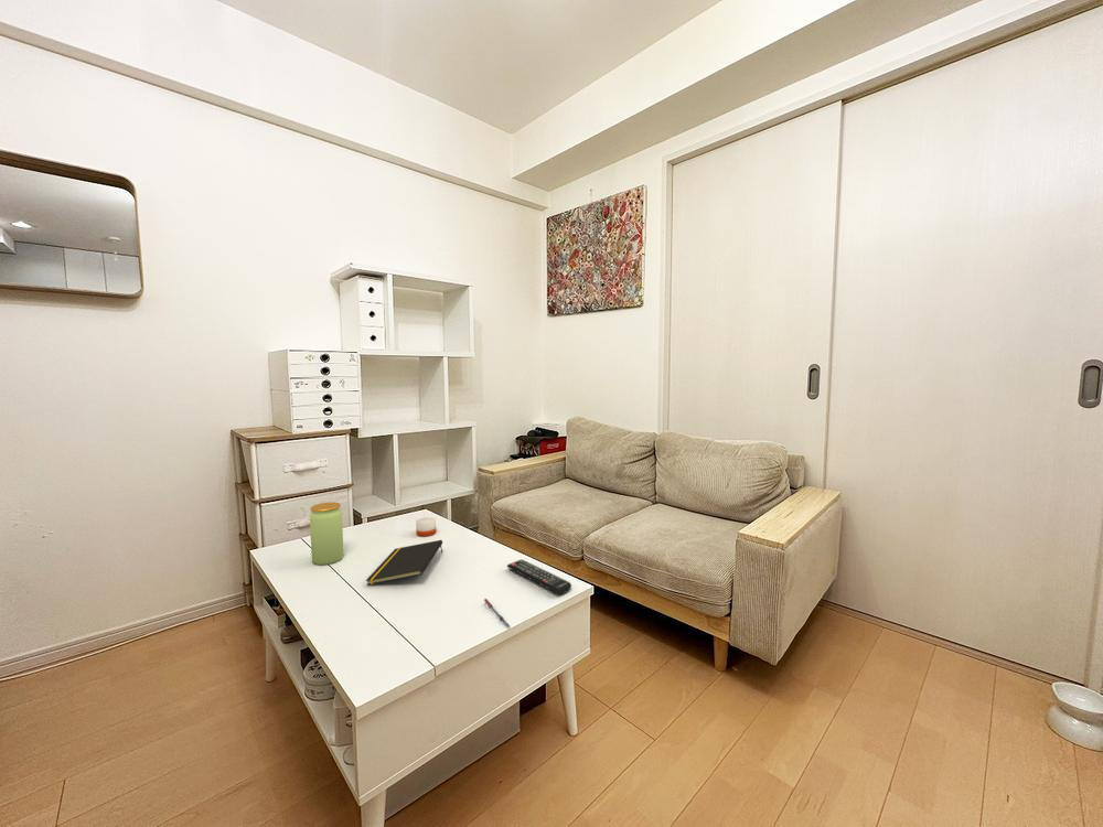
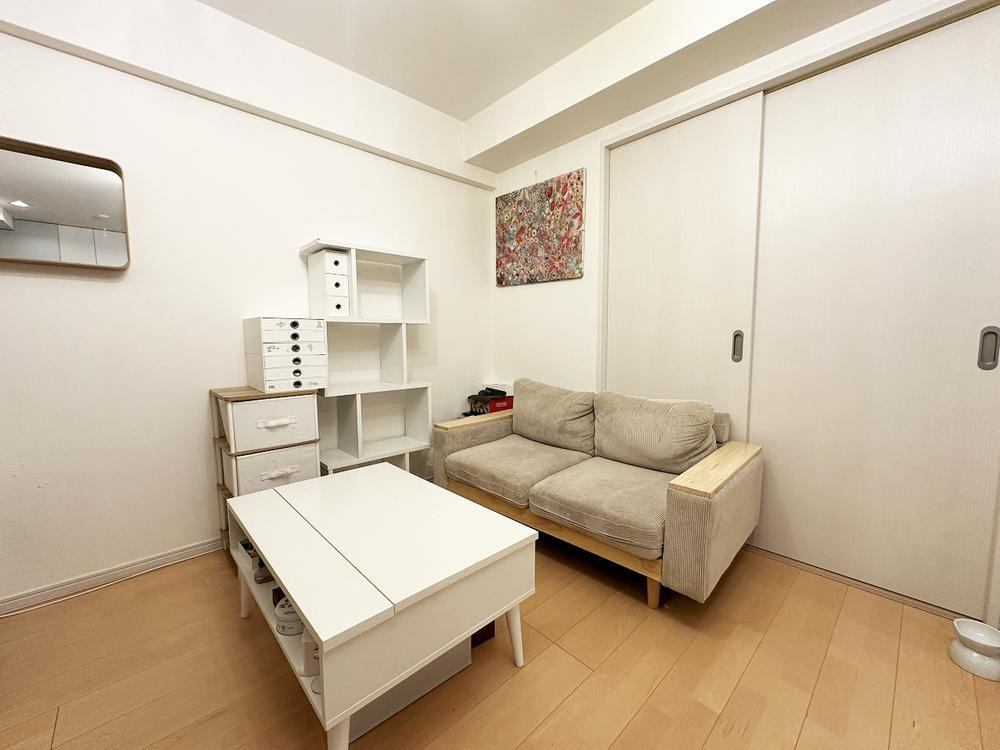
- pen [483,598,511,629]
- remote control [506,558,572,595]
- jar [309,501,345,566]
- notepad [365,539,443,586]
- candle [415,514,437,537]
